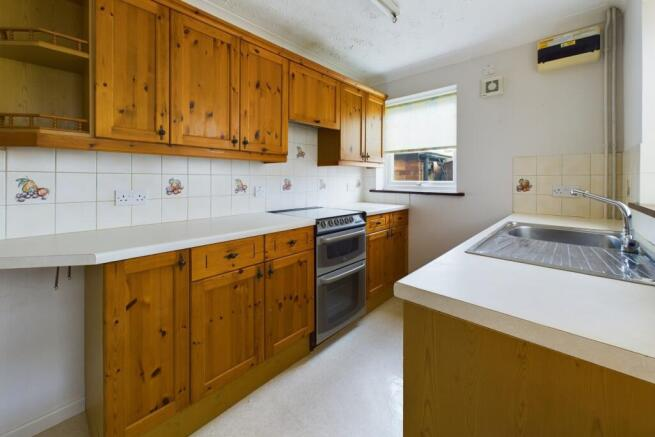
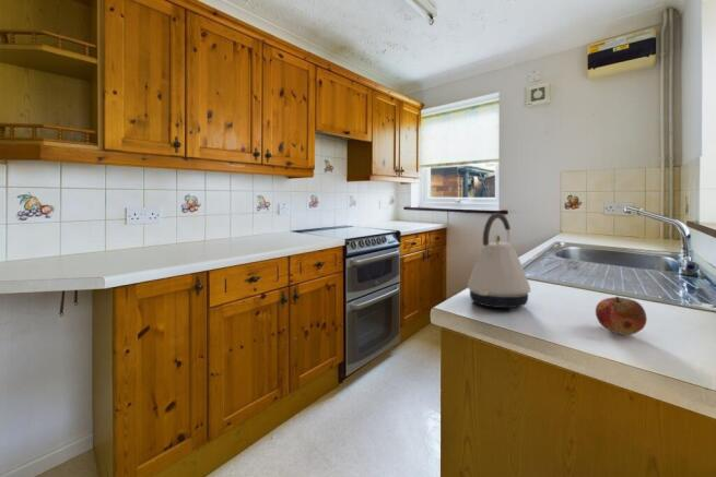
+ kettle [467,212,531,309]
+ fruit [595,296,648,336]
